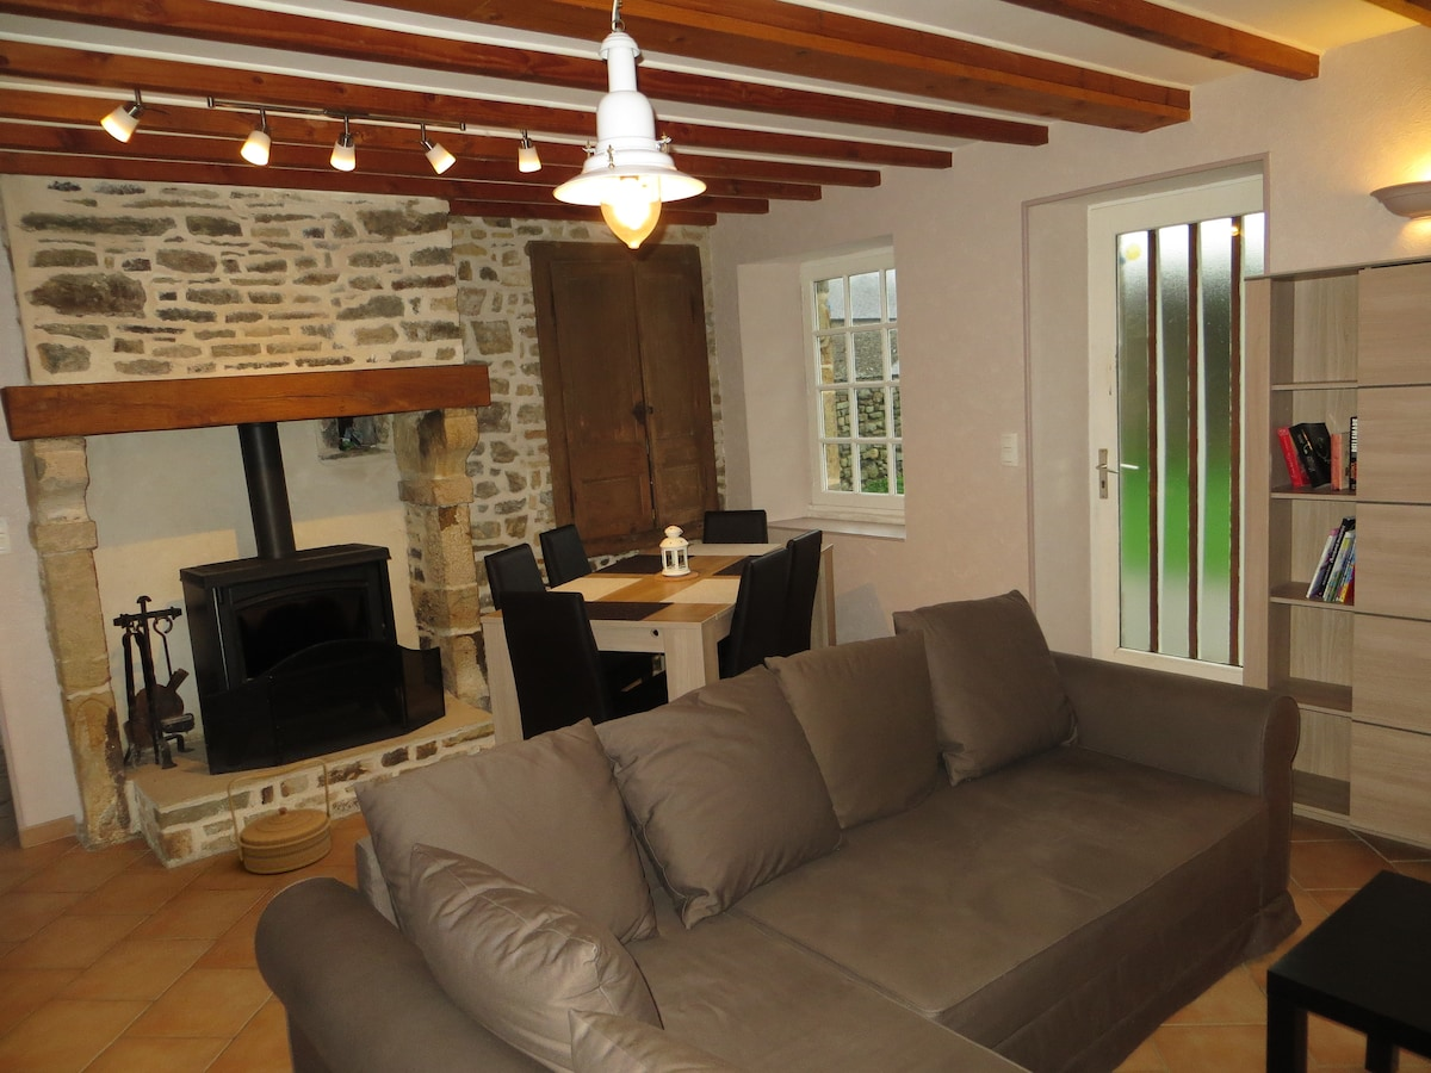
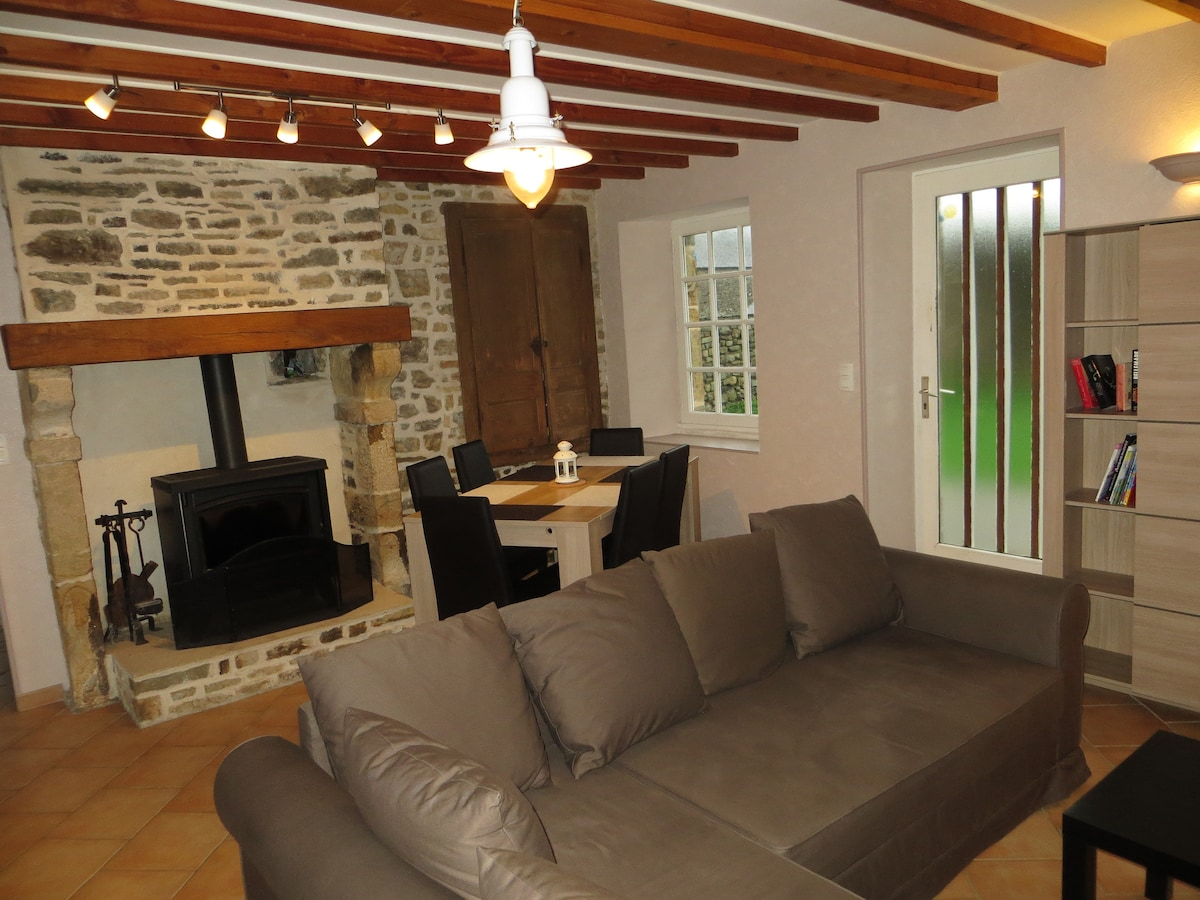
- basket [225,757,333,875]
